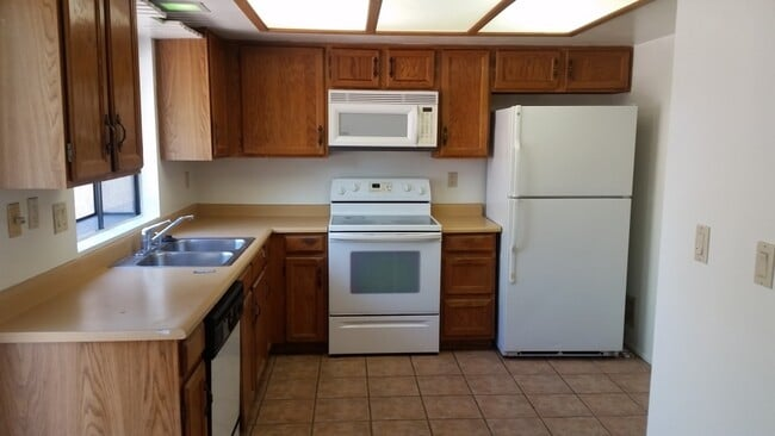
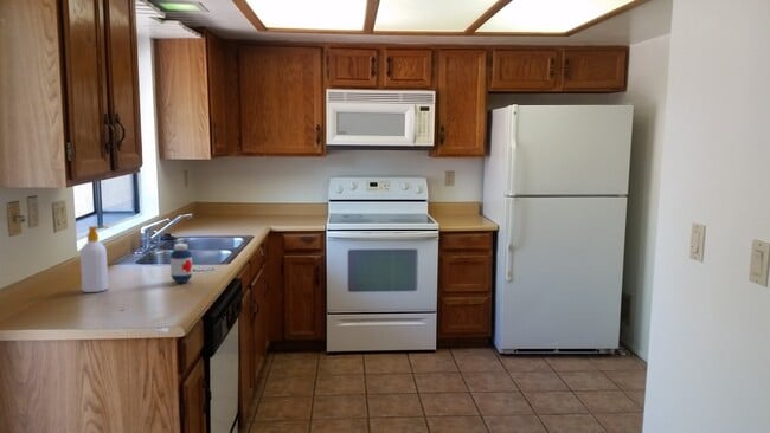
+ soap bottle [79,225,109,293]
+ medicine bottle [169,243,193,284]
